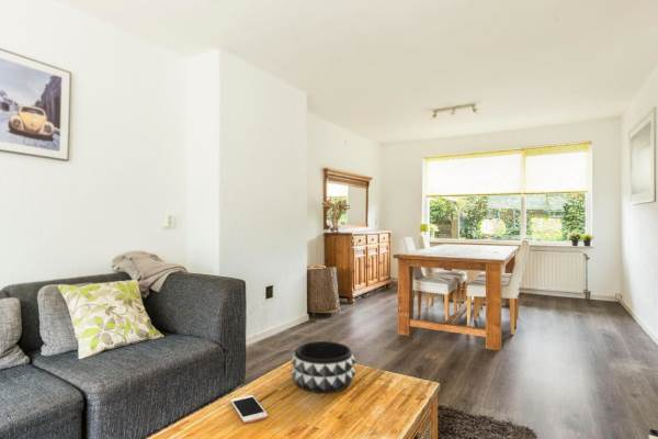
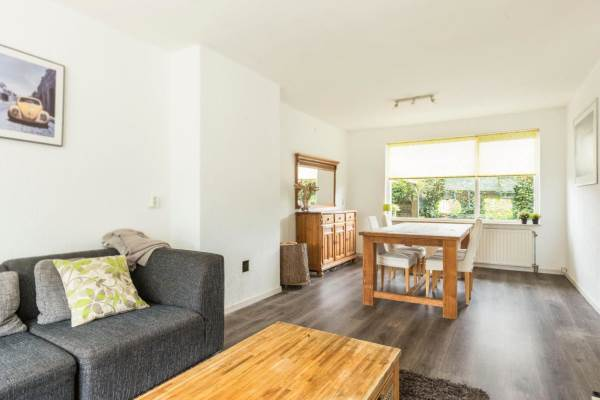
- decorative bowl [290,340,356,394]
- cell phone [229,394,269,425]
